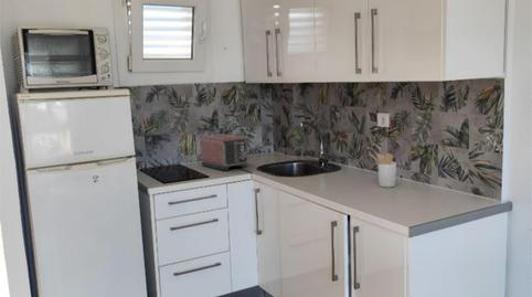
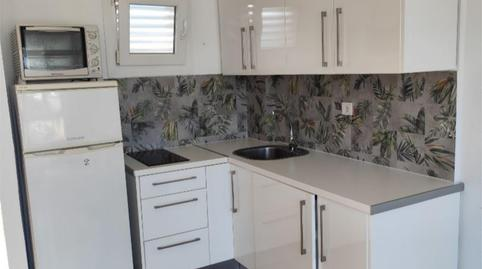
- toaster [199,132,249,172]
- utensil holder [369,152,397,188]
